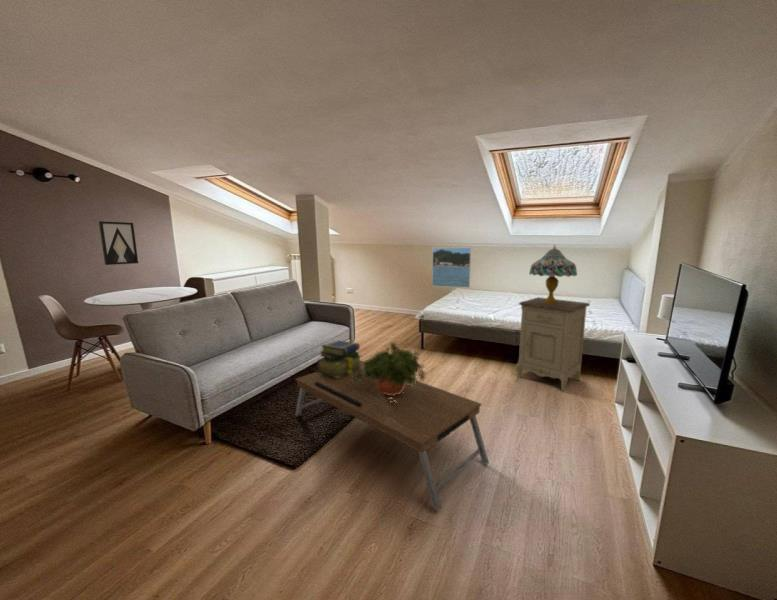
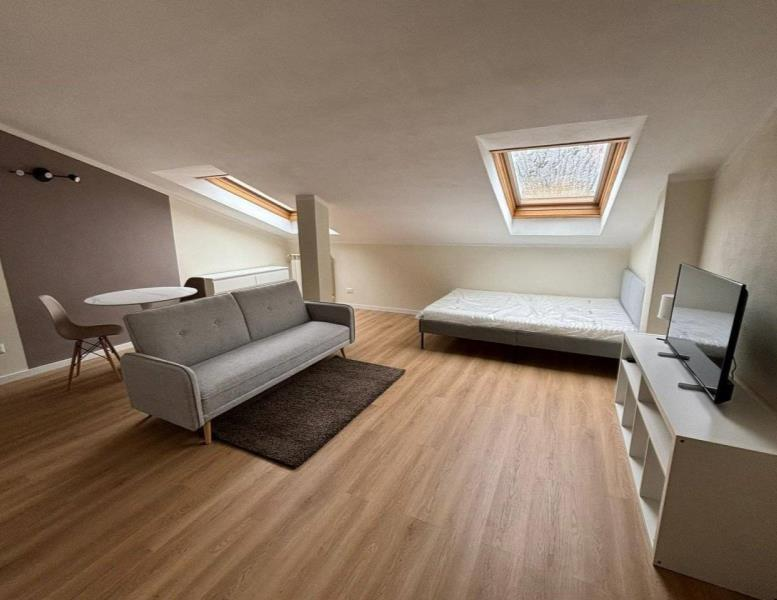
- stack of books [316,339,362,378]
- nightstand [515,296,591,392]
- wall art [98,220,139,266]
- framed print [431,247,472,289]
- table lamp [528,244,578,304]
- coffee table [294,360,490,512]
- potted plant [351,342,428,403]
